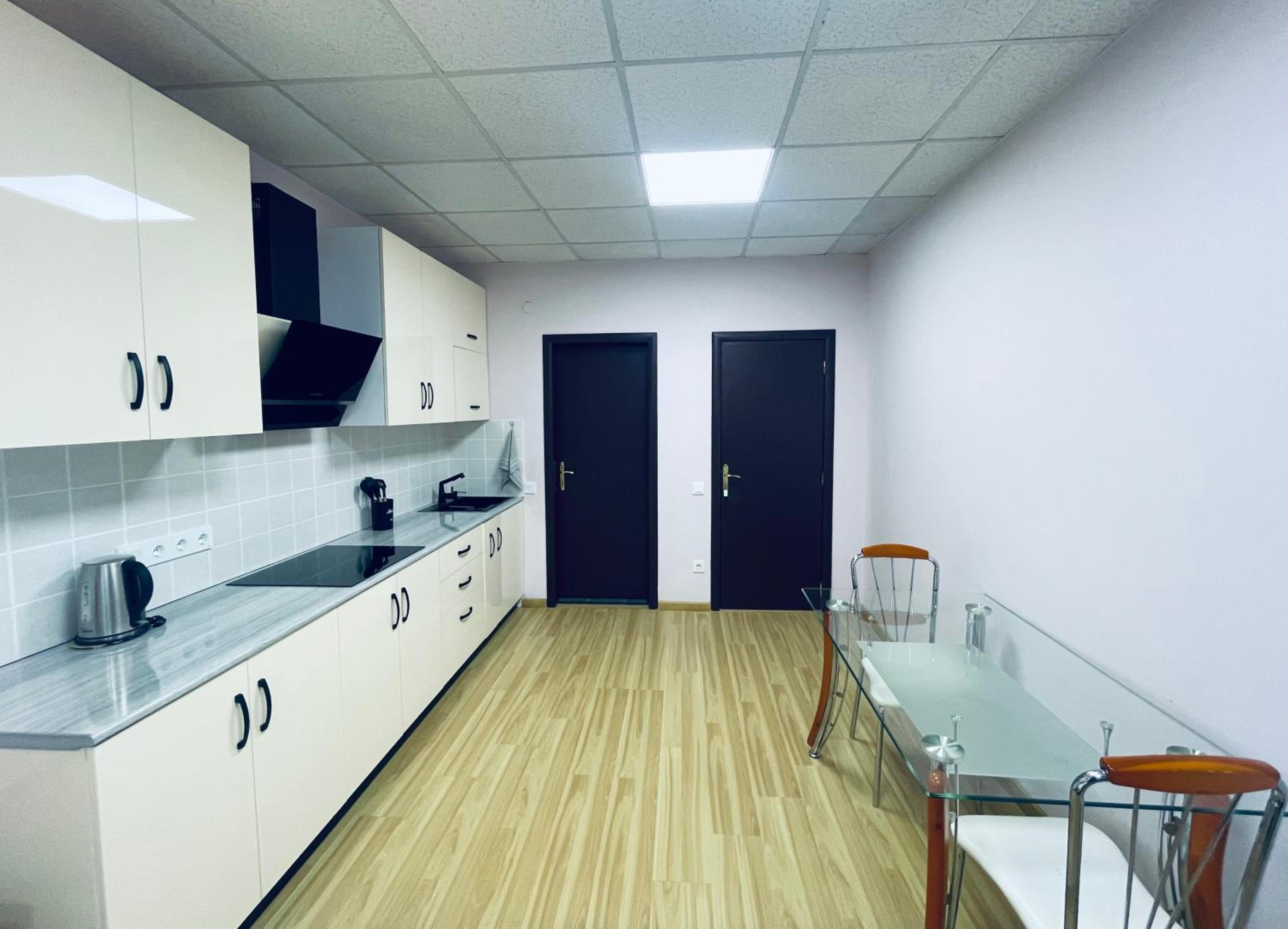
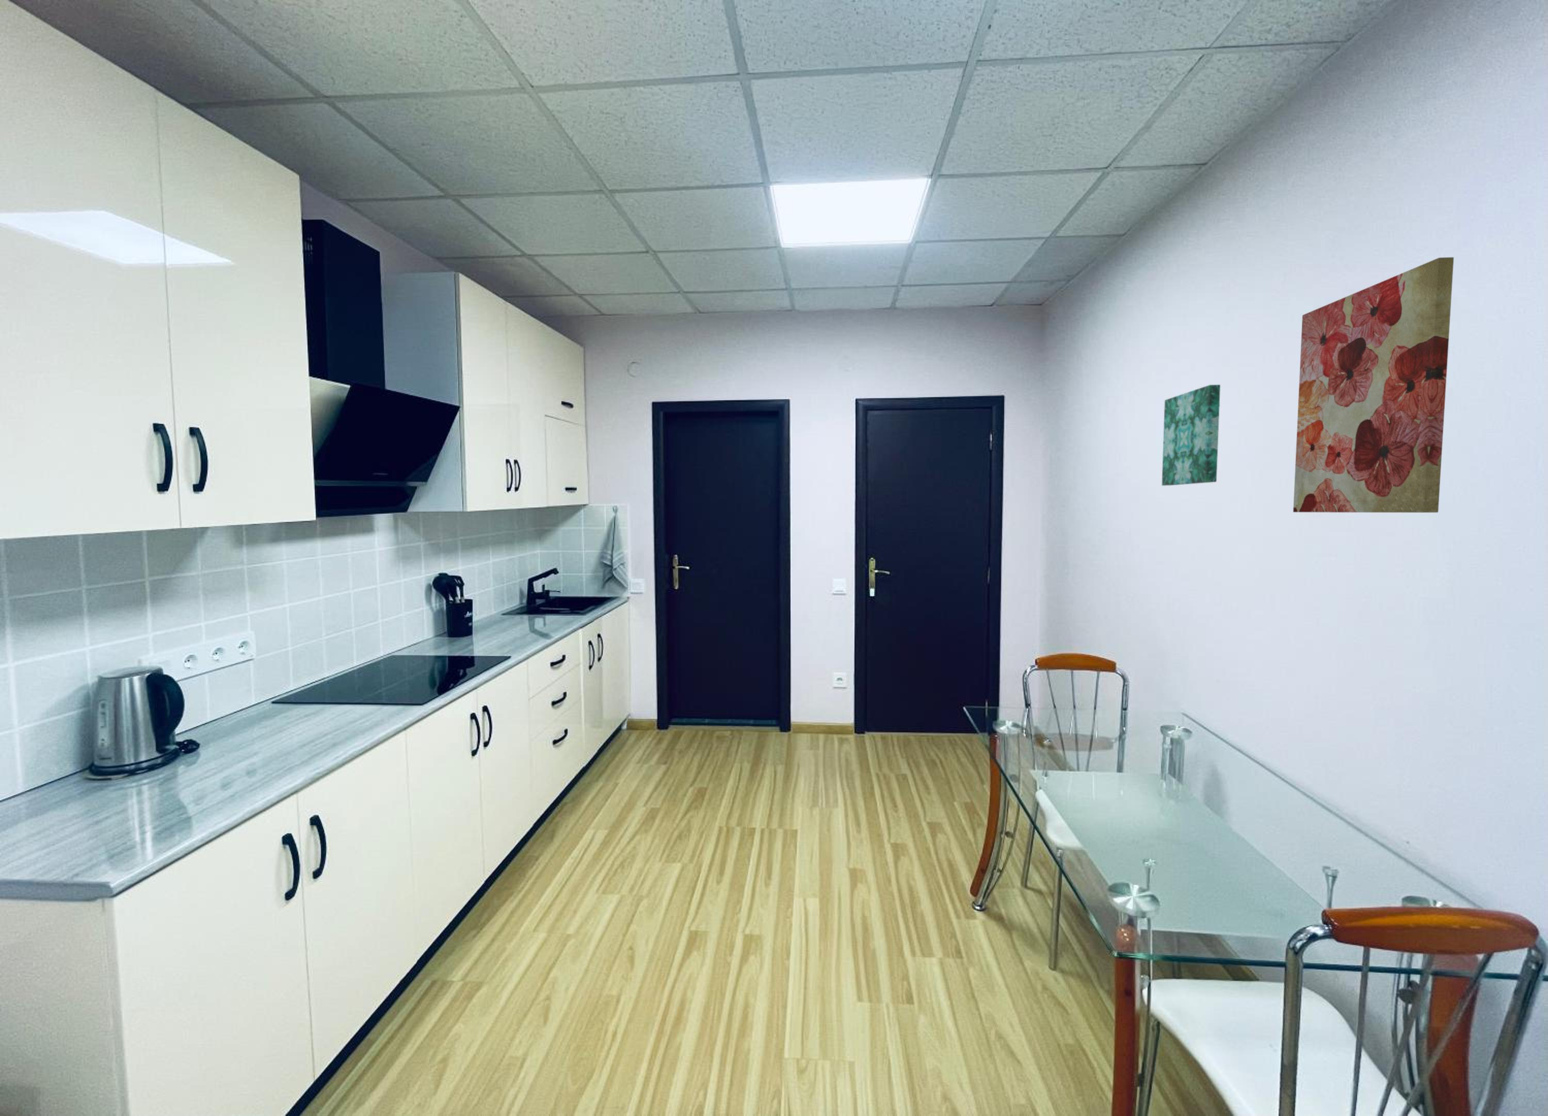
+ wall art [1292,257,1454,513]
+ wall art [1161,384,1221,487]
